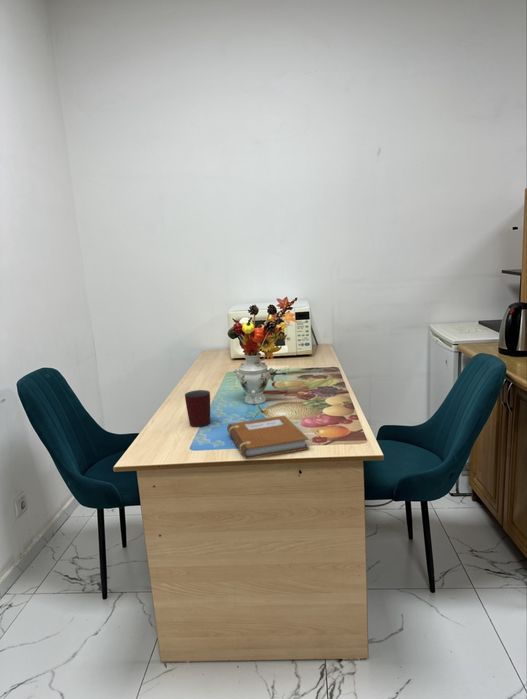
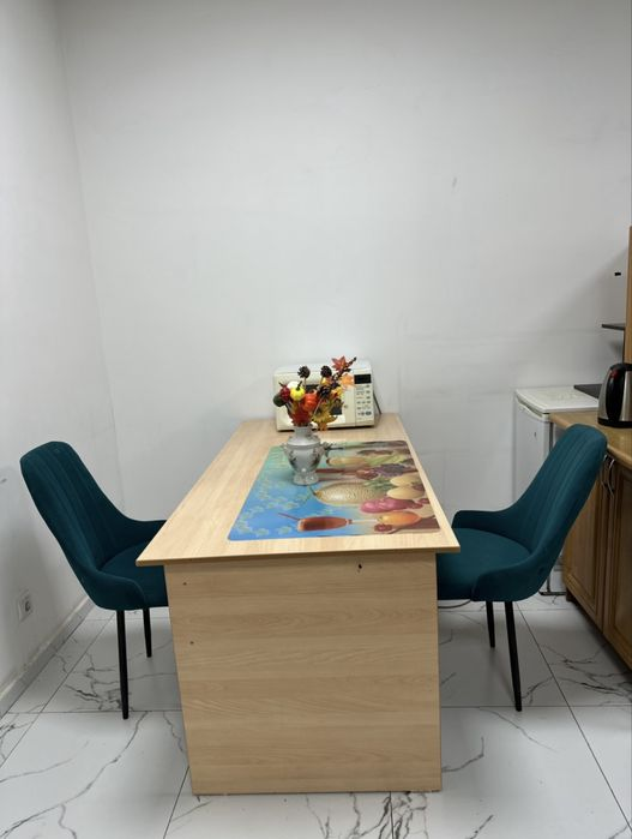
- notebook [226,415,310,460]
- mug [184,389,211,427]
